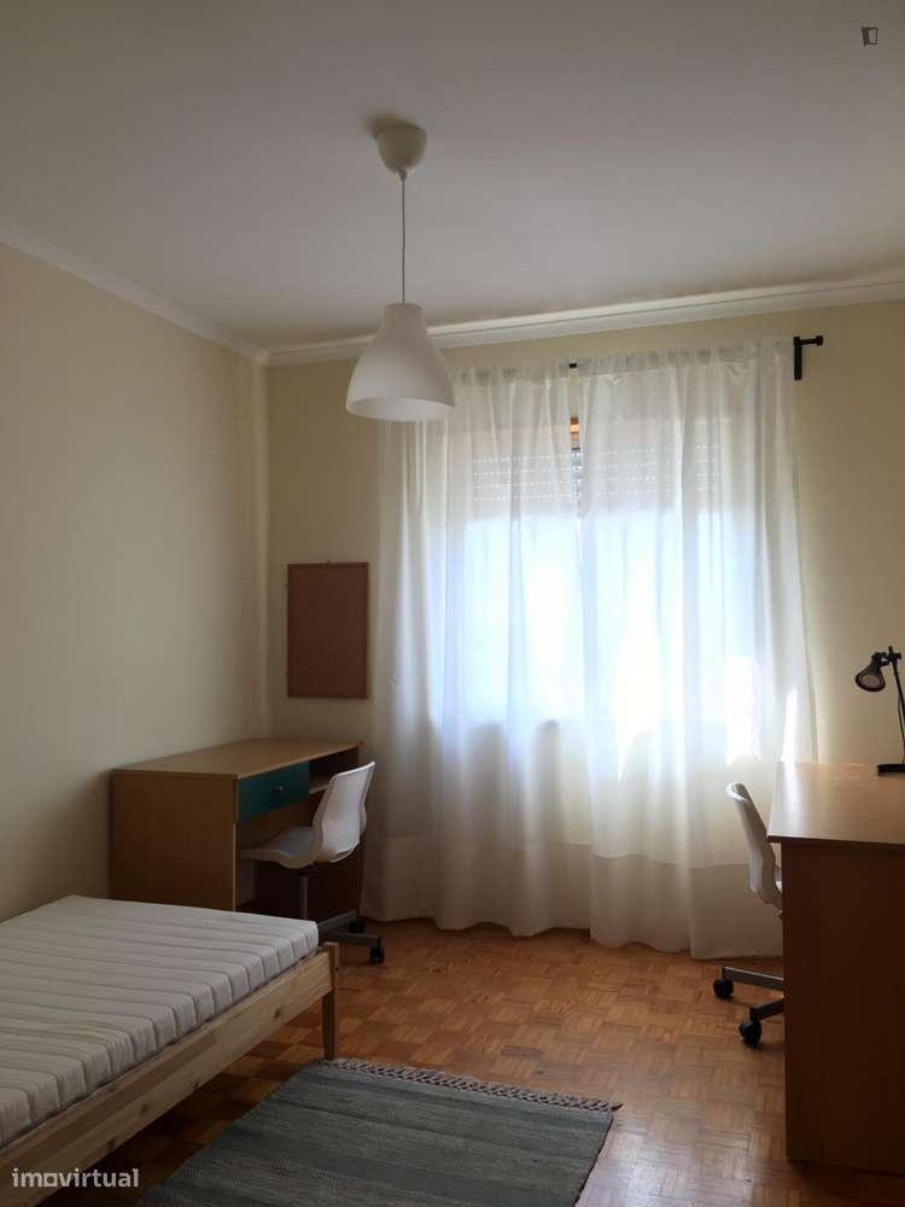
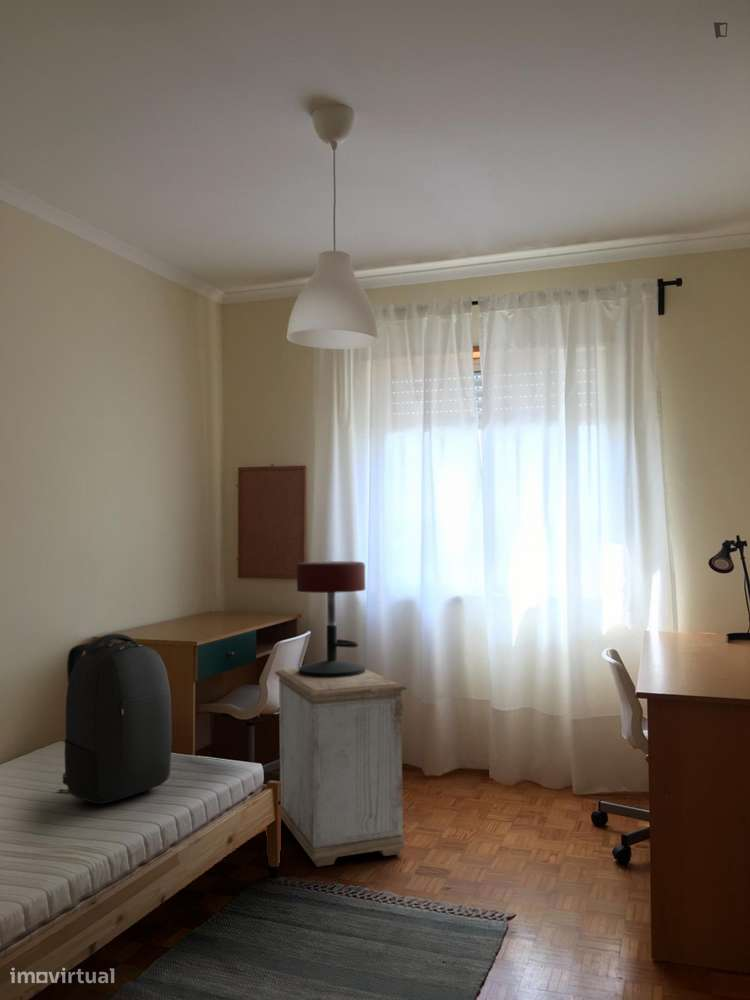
+ bar stool [296,560,366,678]
+ backpack [58,633,173,805]
+ nightstand [274,667,407,868]
